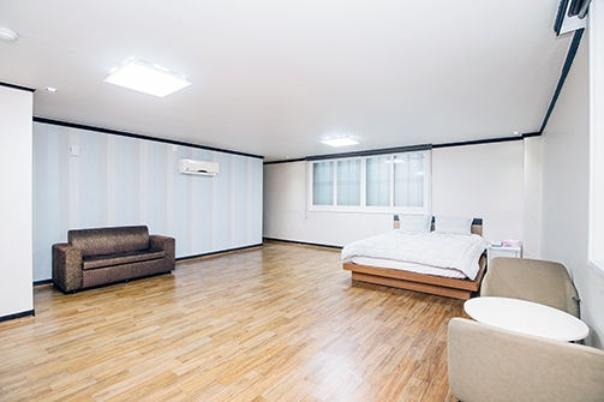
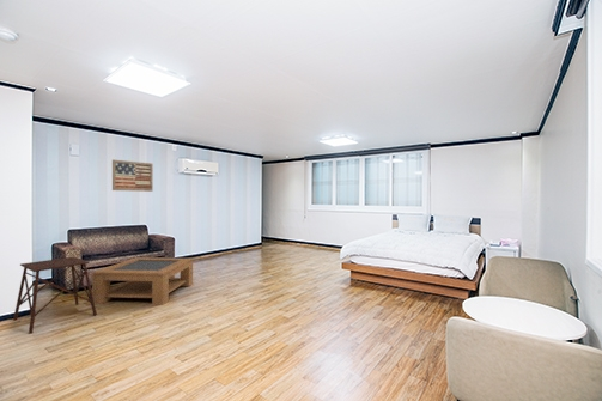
+ coffee table [91,256,194,306]
+ side table [12,256,98,335]
+ wall art [111,159,154,193]
